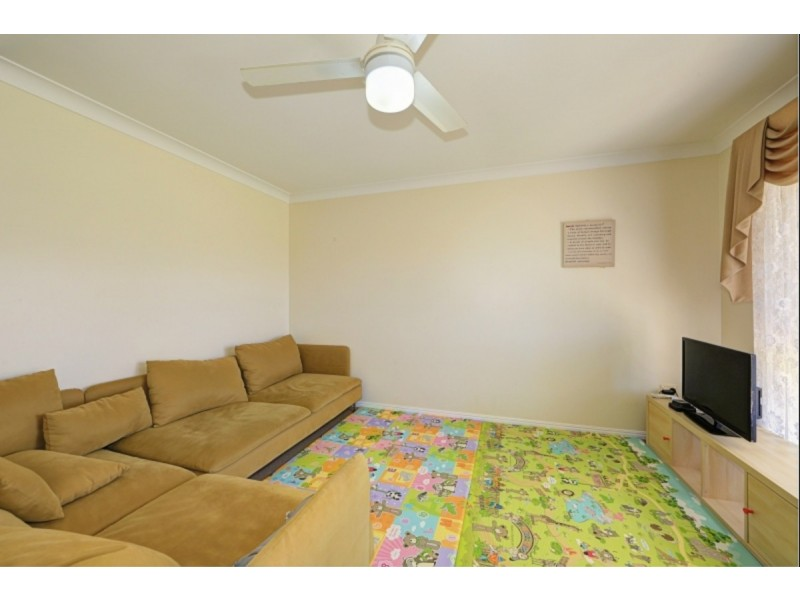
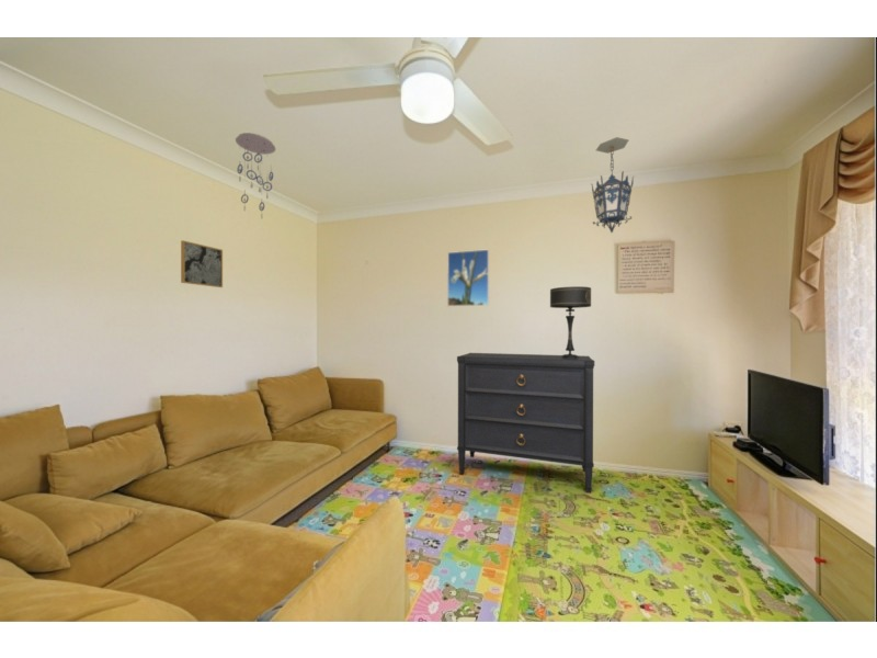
+ dresser [456,352,595,495]
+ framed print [446,248,490,307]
+ hanging lantern [591,136,635,234]
+ wall art [180,239,224,288]
+ ceiling mobile [235,132,276,219]
+ table lamp [549,285,592,359]
